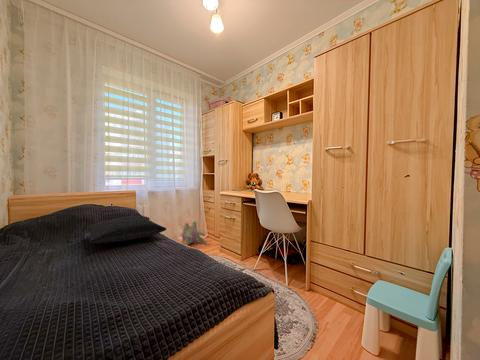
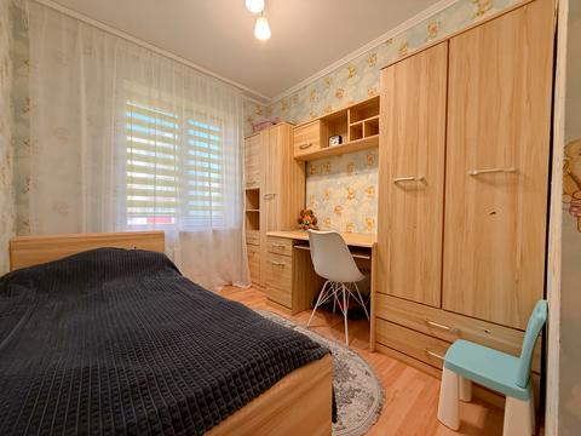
- pillow [85,214,167,244]
- plush toy [181,221,207,246]
